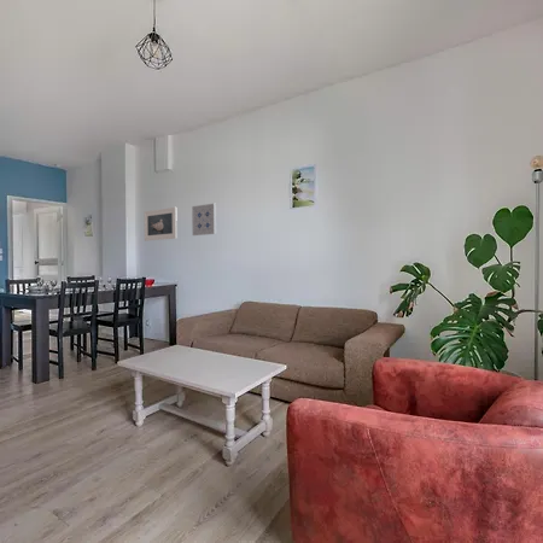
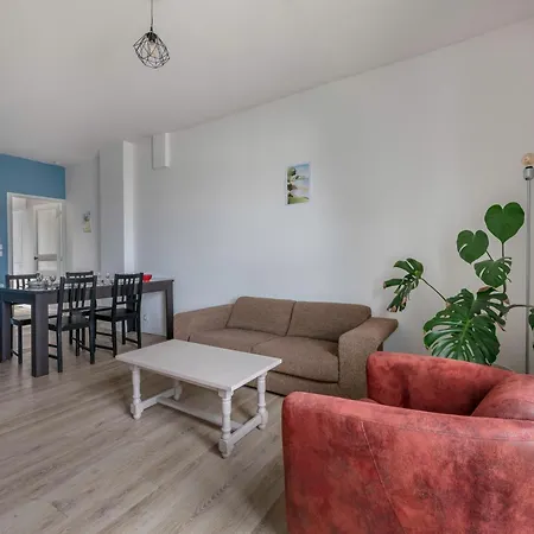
- wall art [191,203,217,237]
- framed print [142,206,179,241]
